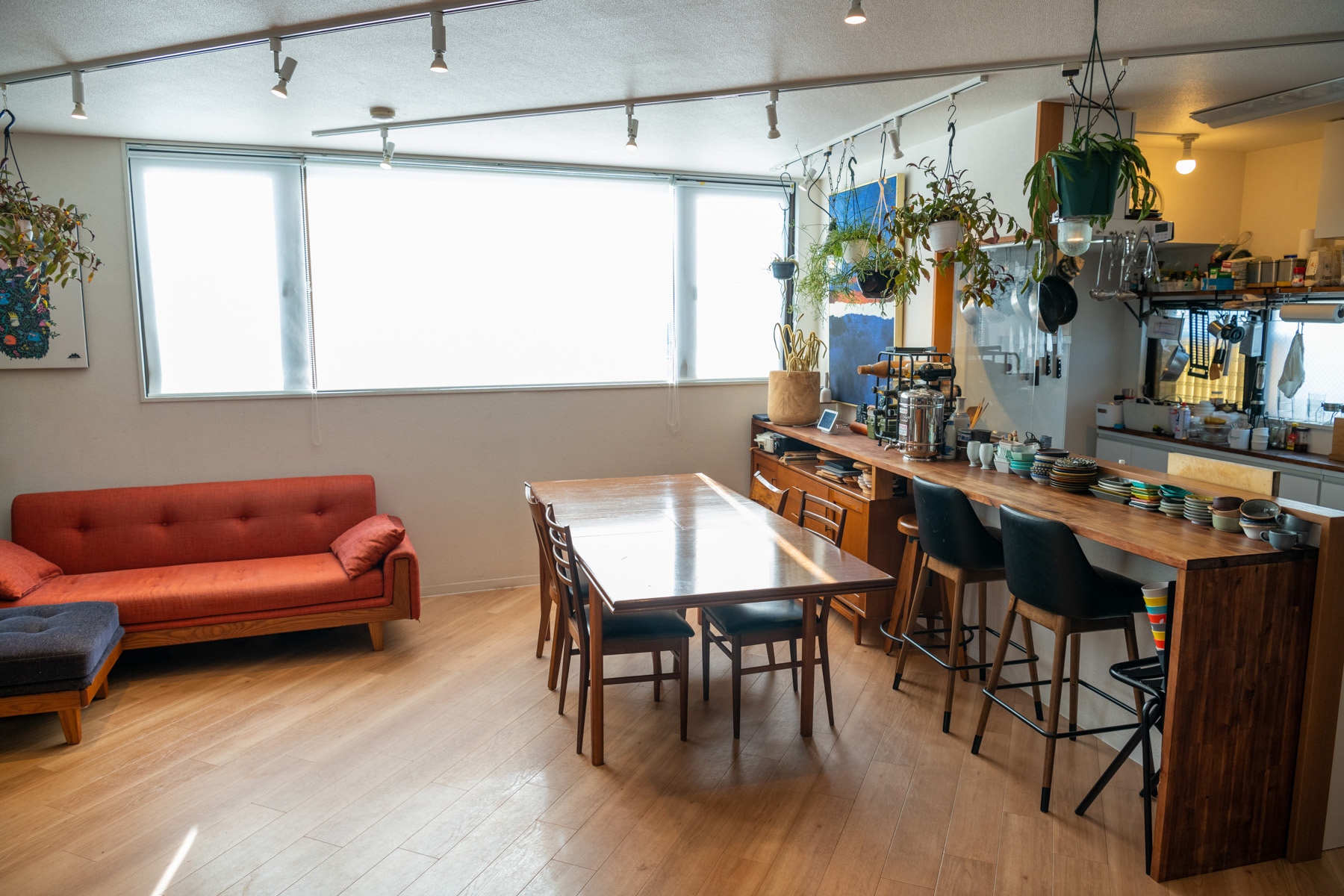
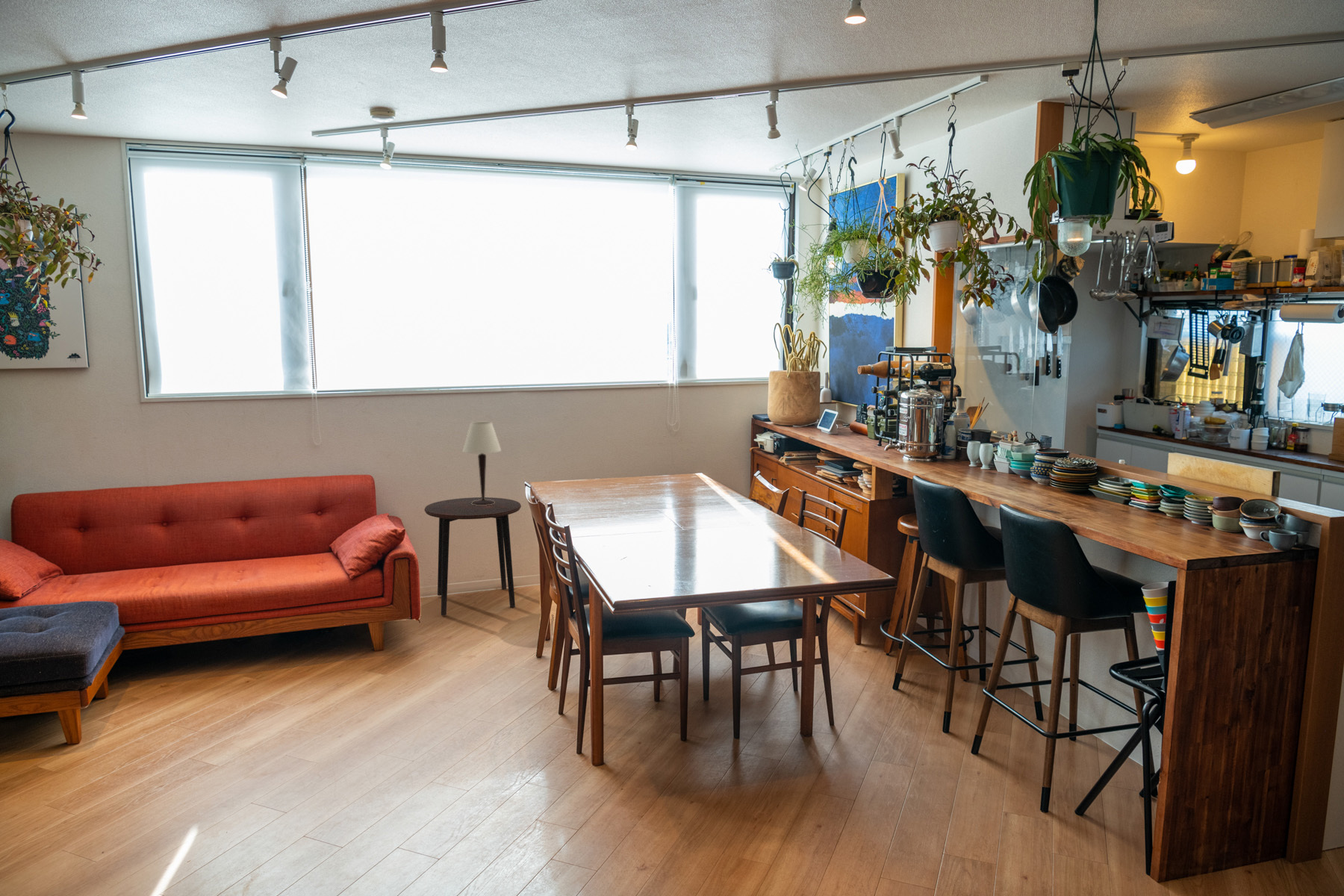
+ side table [424,497,522,616]
+ table lamp [462,421,502,505]
